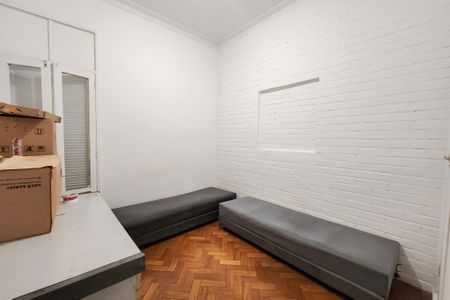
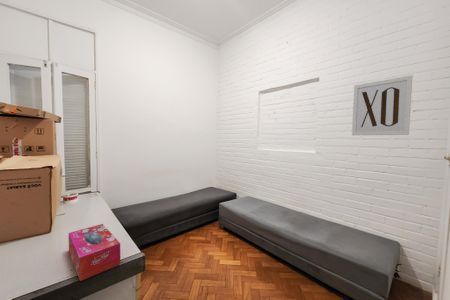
+ wall art [351,74,414,136]
+ tissue box [68,223,121,282]
